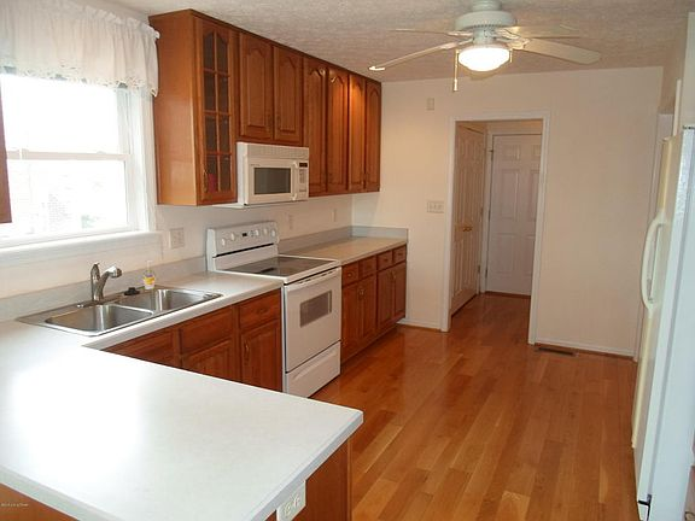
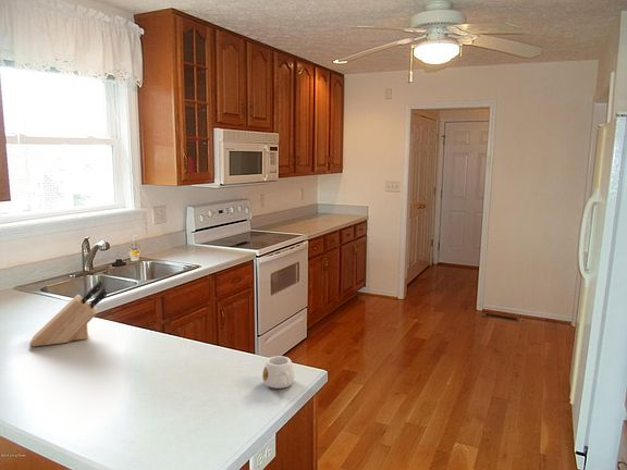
+ knife block [28,280,108,347]
+ mug [261,355,295,389]
